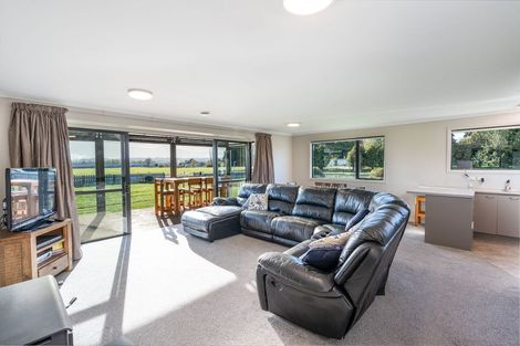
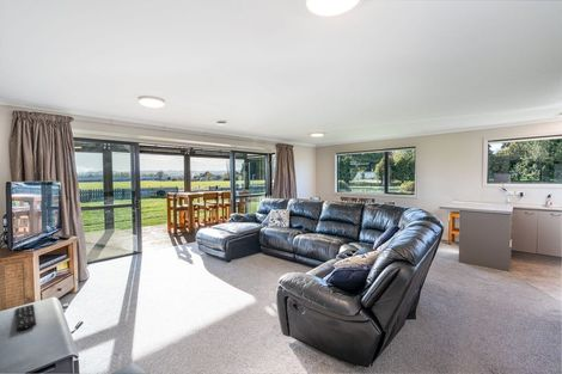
+ remote control [16,304,37,332]
